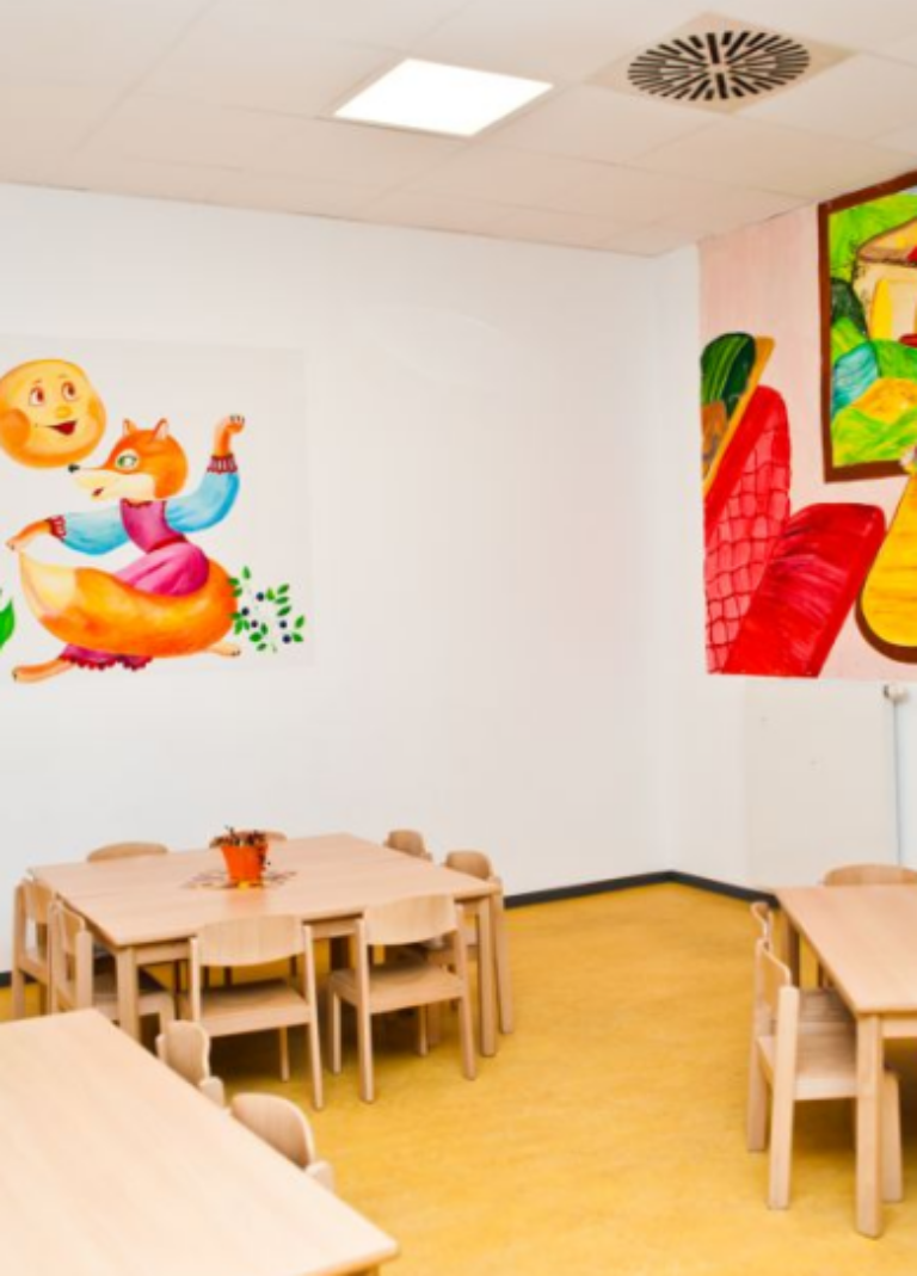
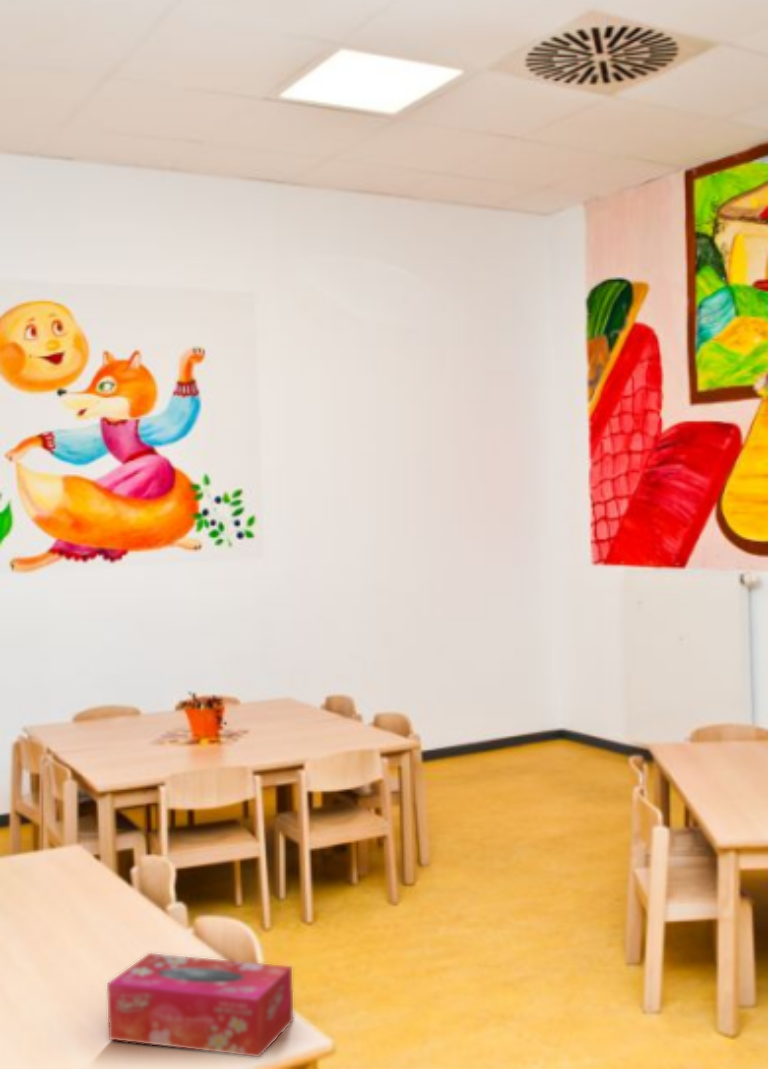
+ tissue box [106,952,294,1058]
